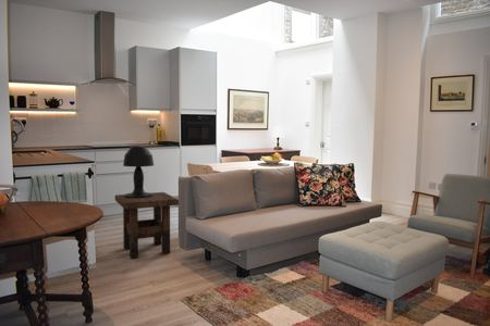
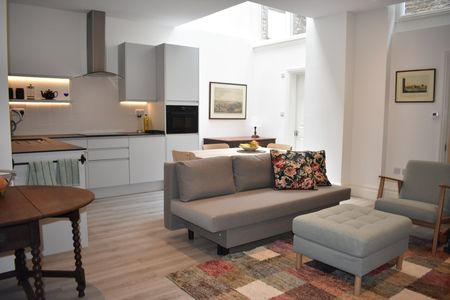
- side table [114,191,180,259]
- table lamp [122,146,155,198]
